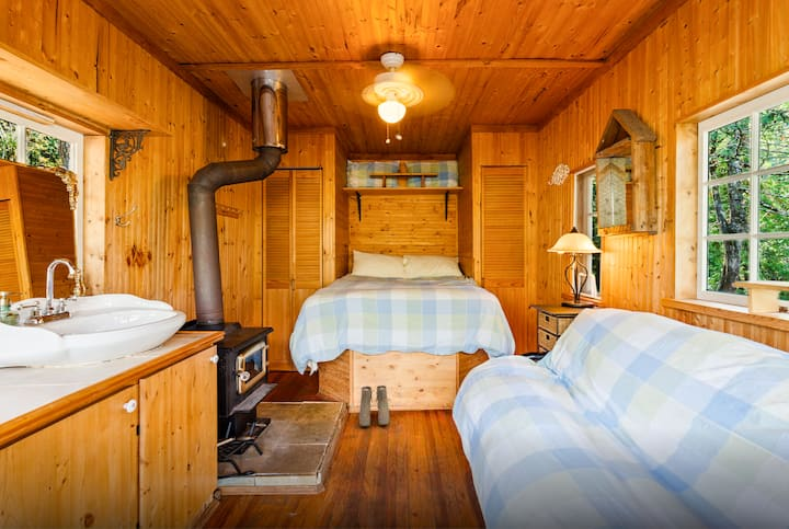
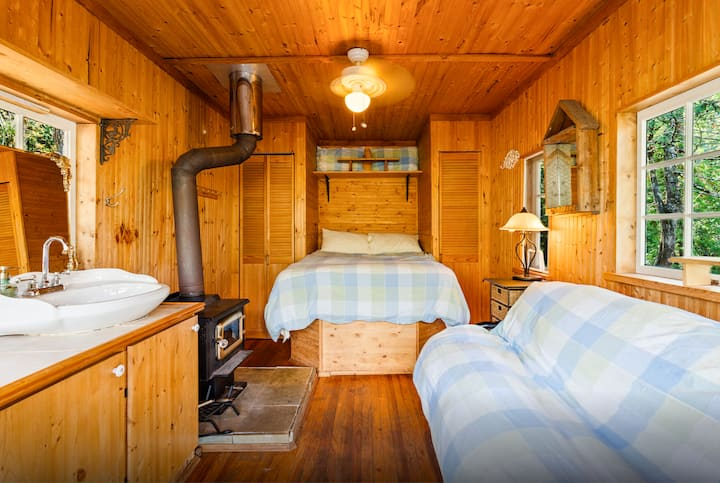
- boots [358,384,390,427]
